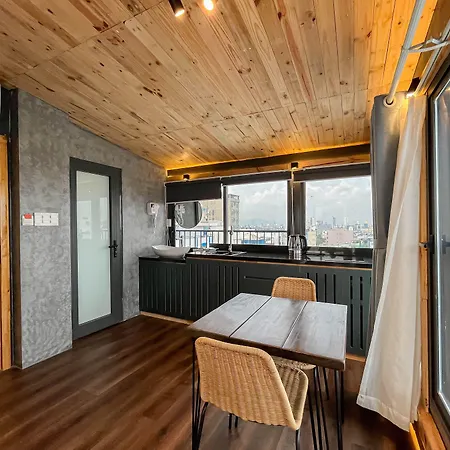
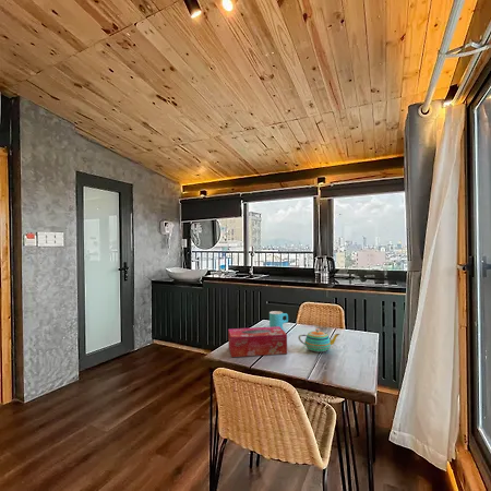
+ tissue box [227,326,288,358]
+ teapot [297,327,340,352]
+ cup [268,310,289,330]
